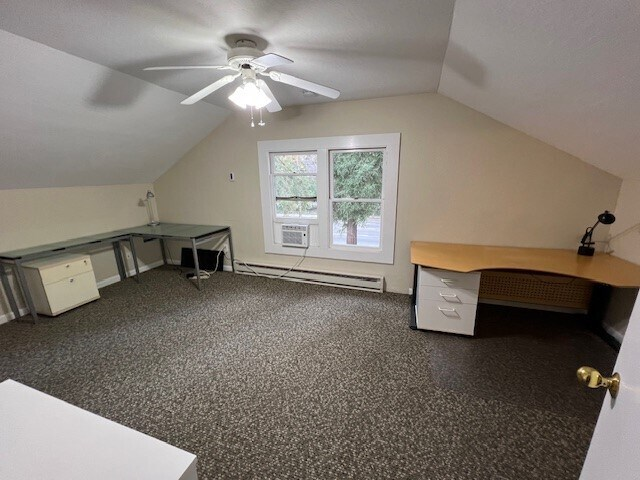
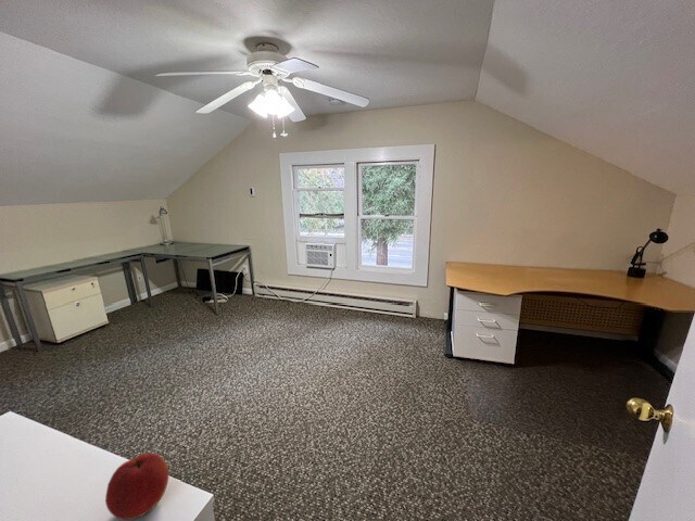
+ apple [104,452,169,521]
